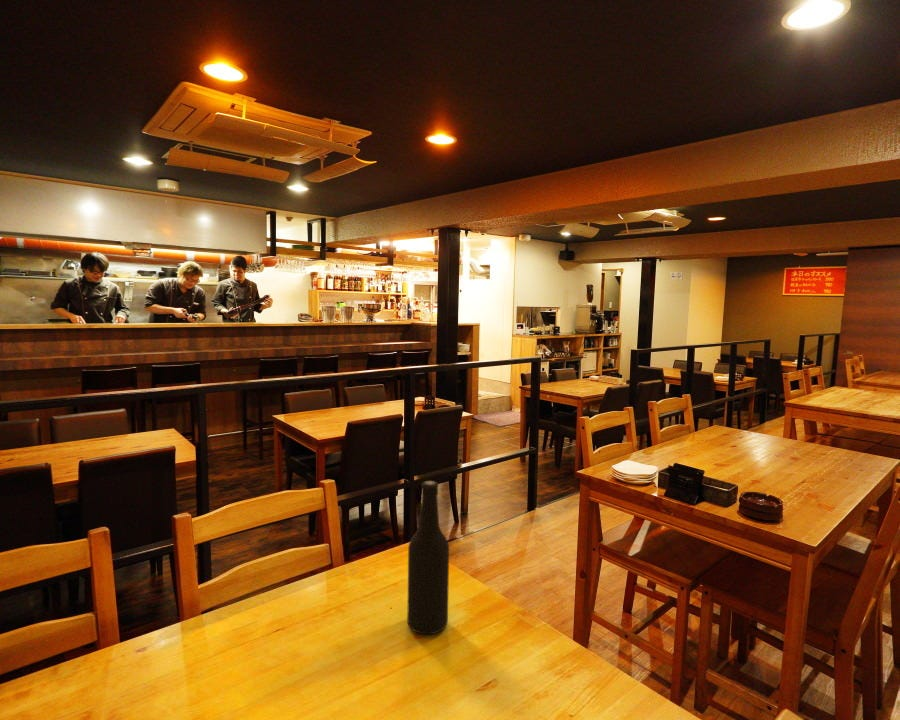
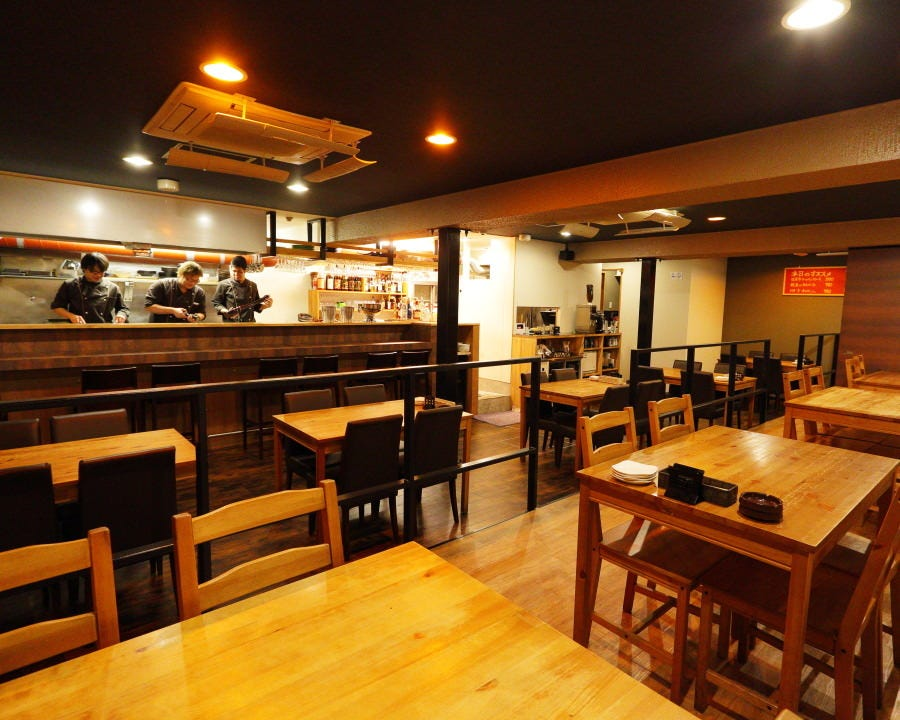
- bottle [406,480,450,636]
